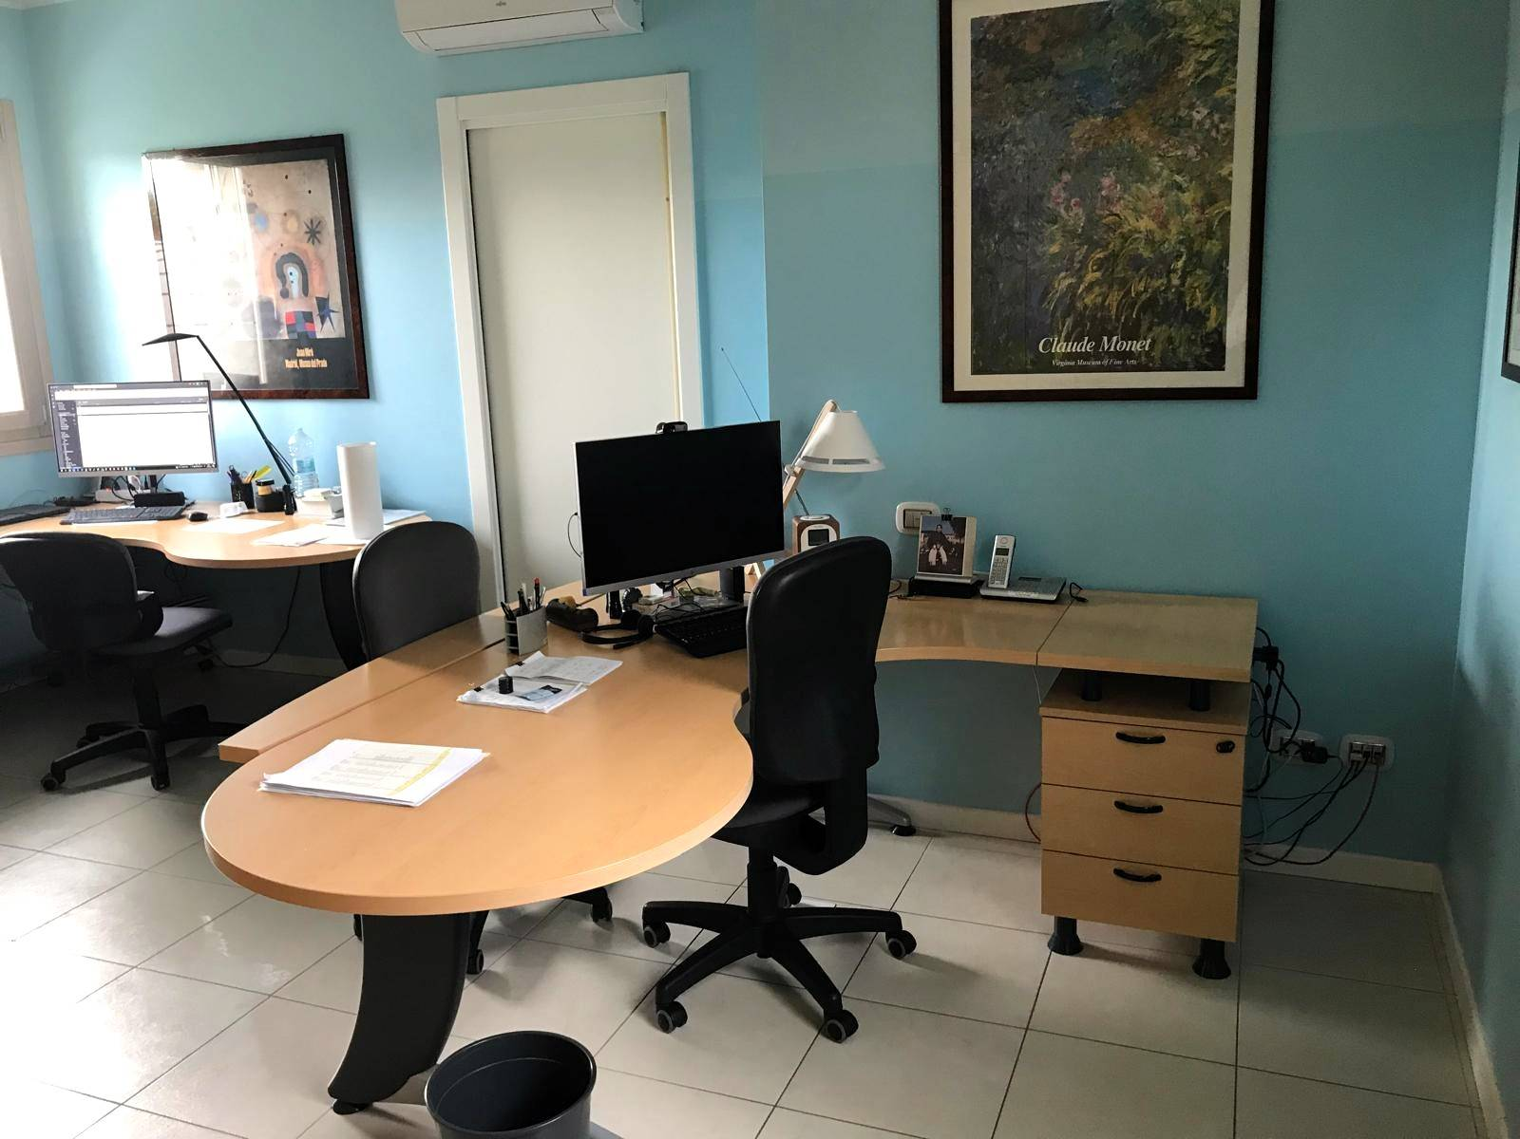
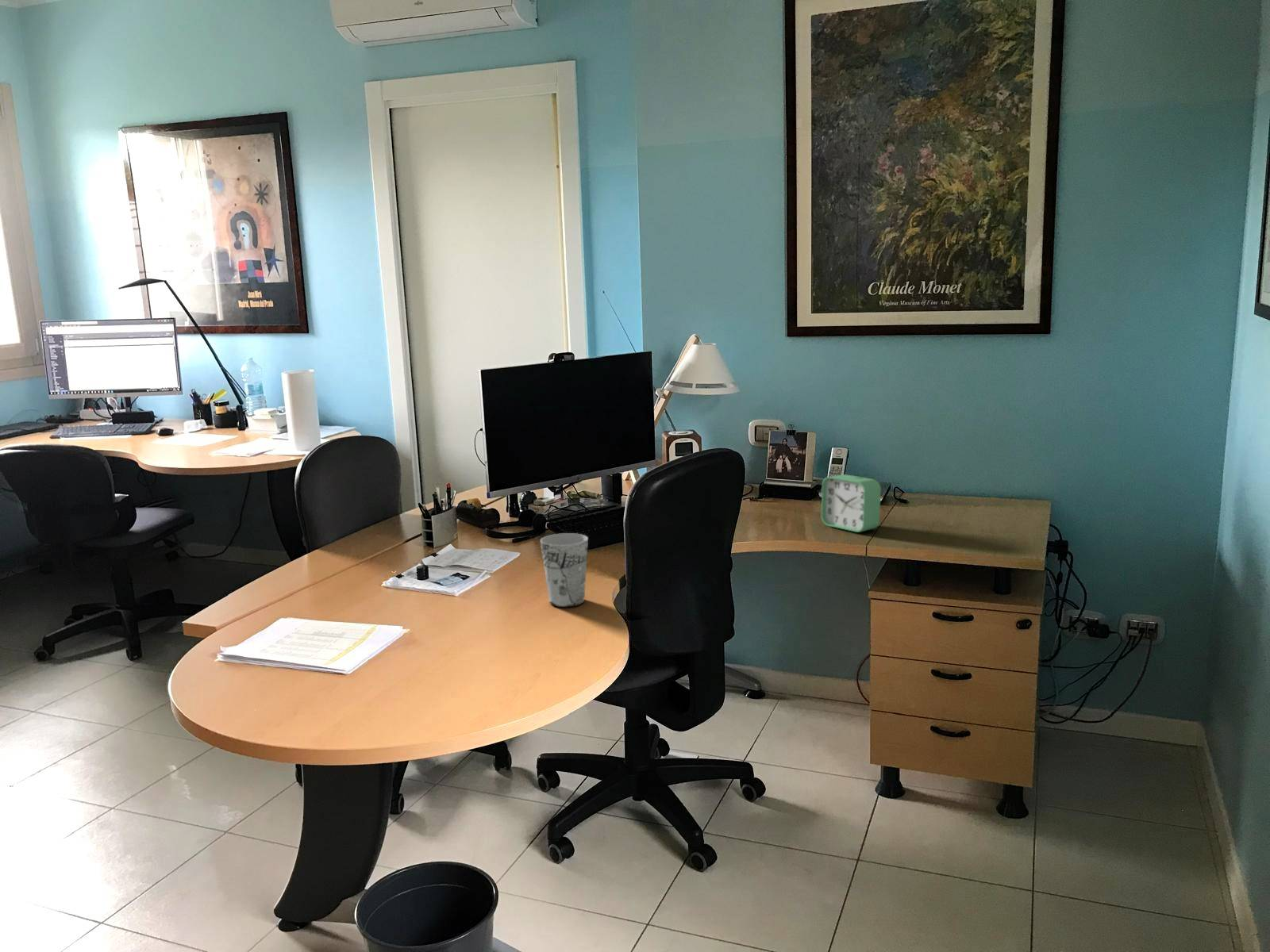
+ alarm clock [821,474,882,533]
+ cup [540,532,589,608]
